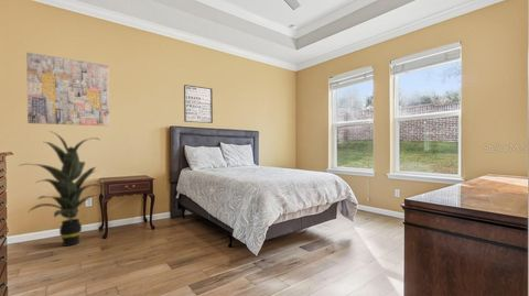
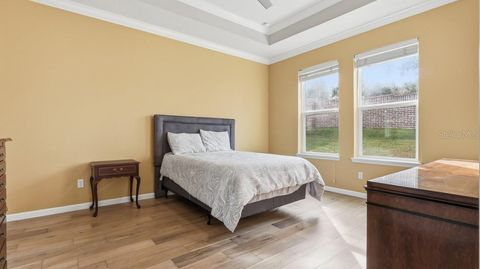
- wall art [183,84,214,124]
- indoor plant [18,130,105,246]
- wall art [25,52,110,127]
